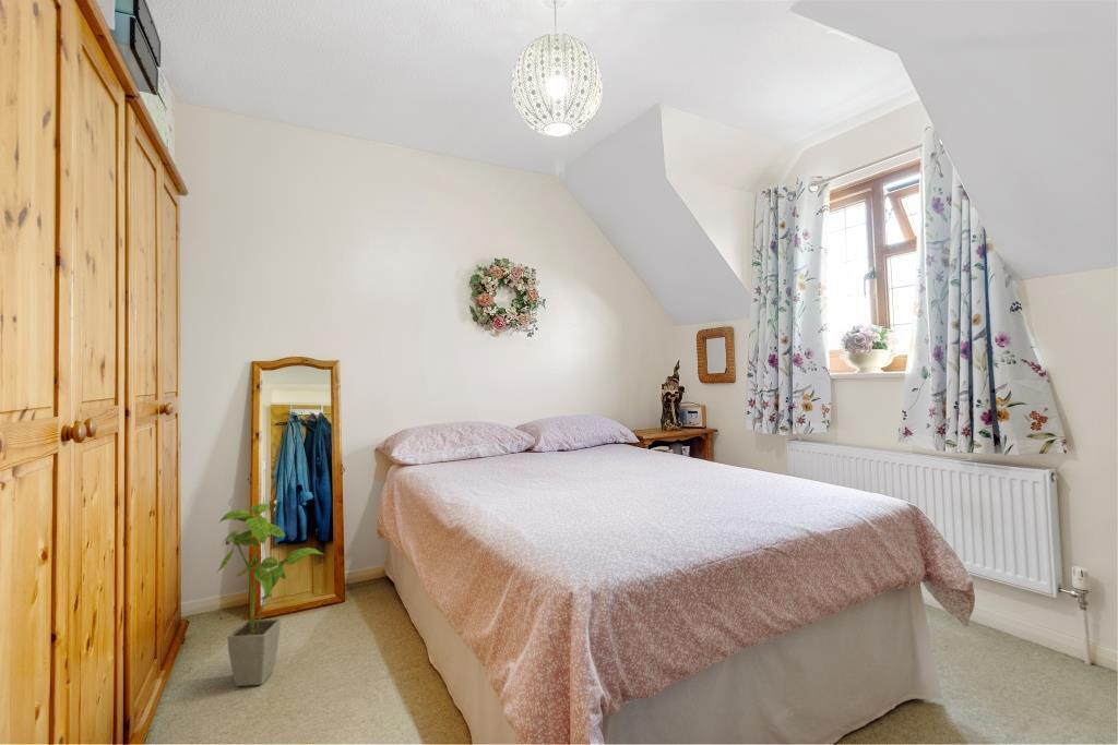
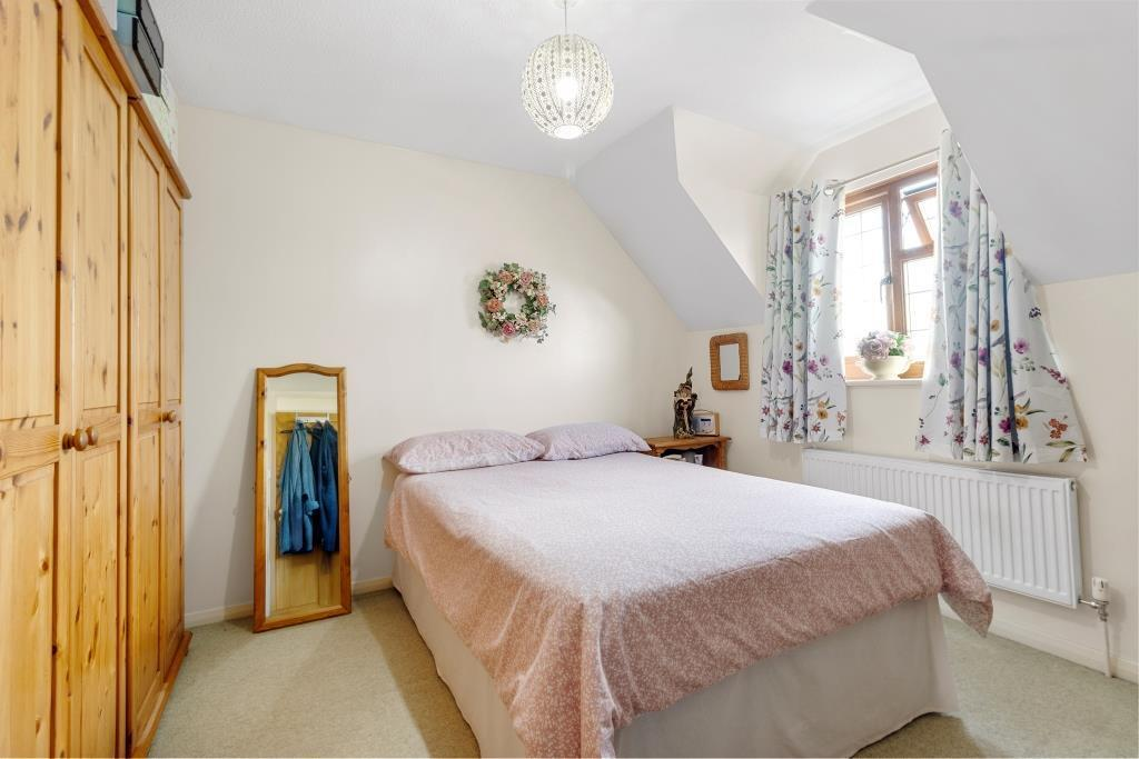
- house plant [216,503,325,687]
